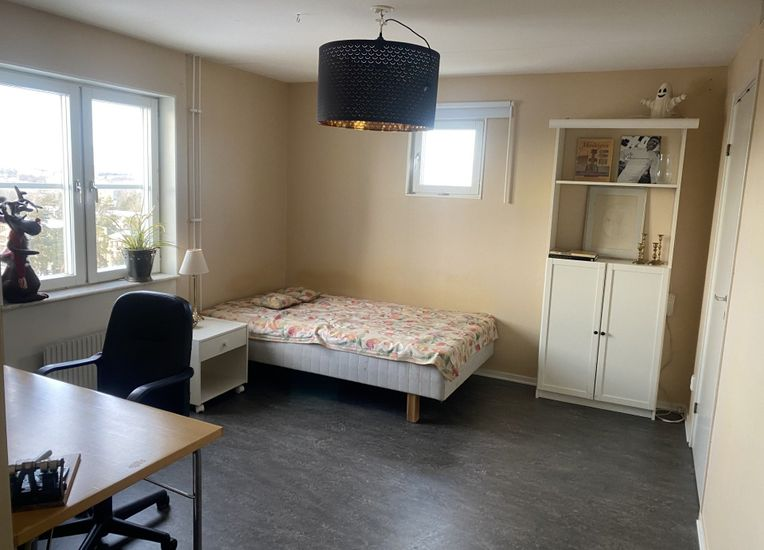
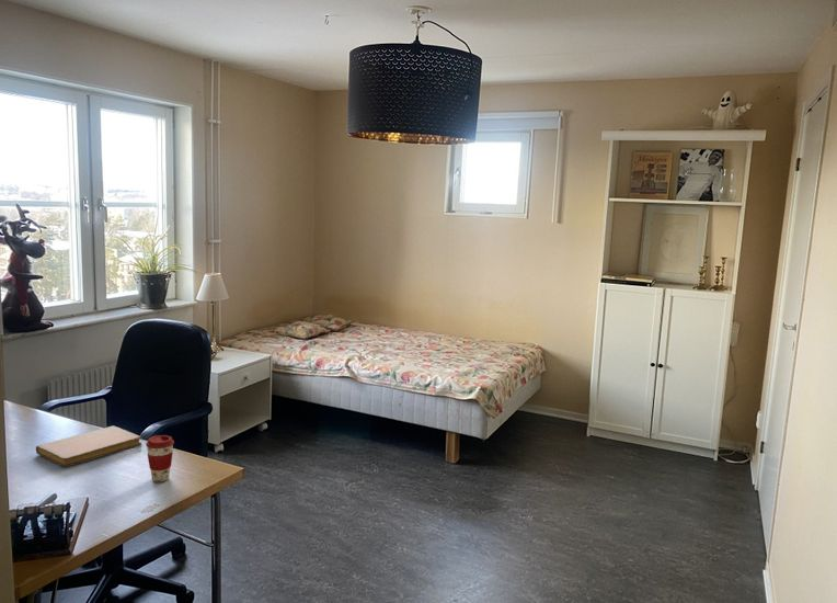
+ notebook [35,425,142,468]
+ coffee cup [145,434,175,482]
